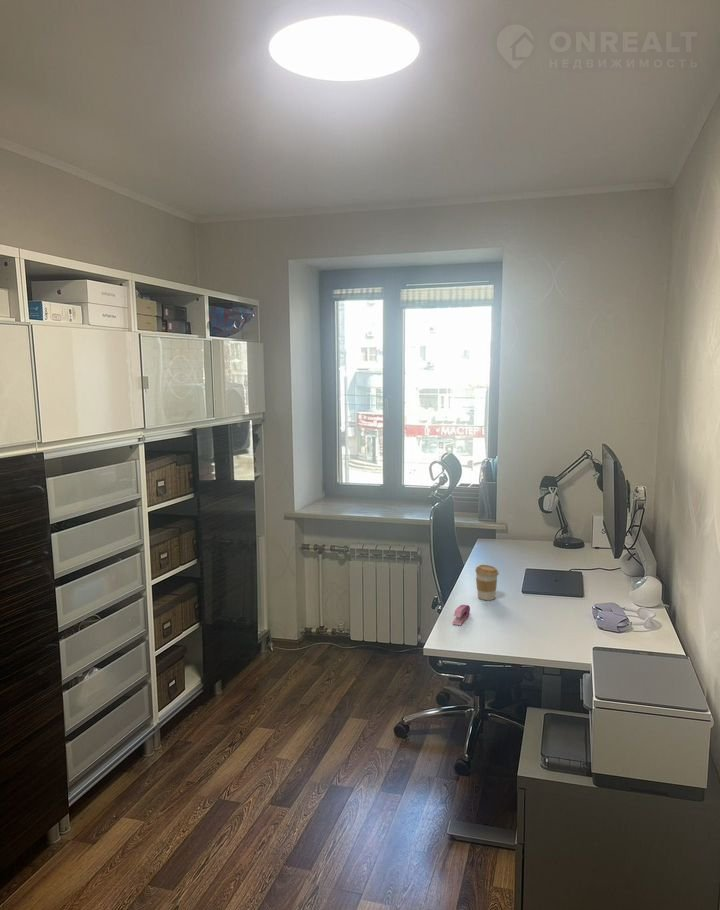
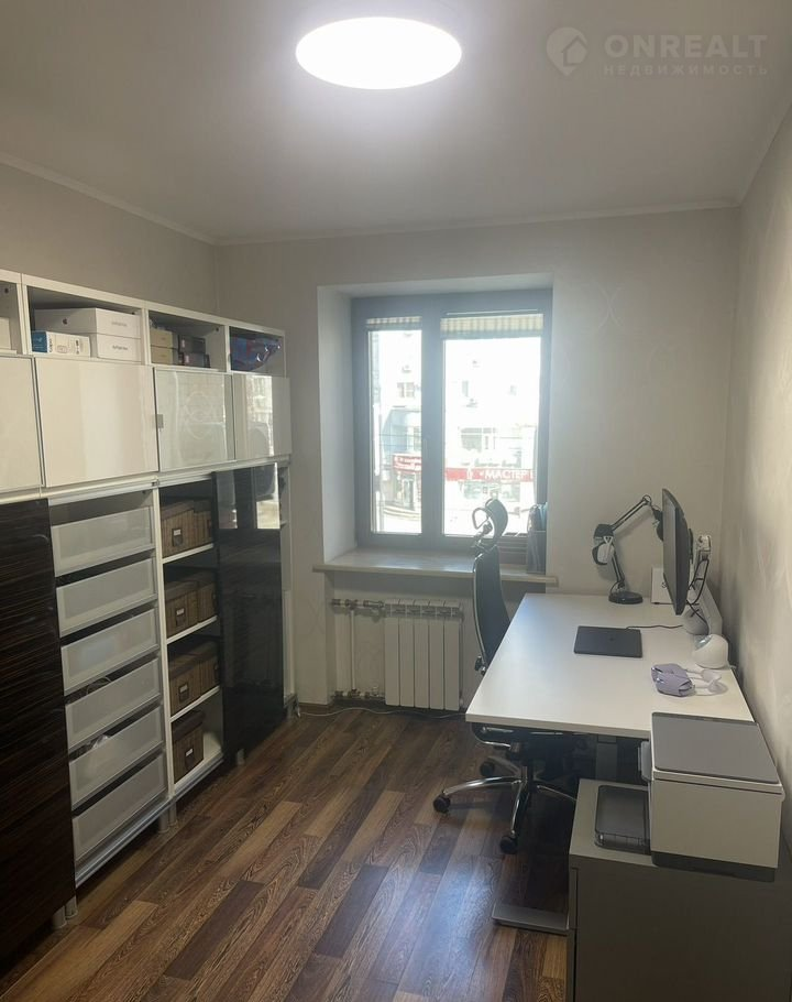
- coffee cup [474,564,500,601]
- stapler [452,604,471,626]
